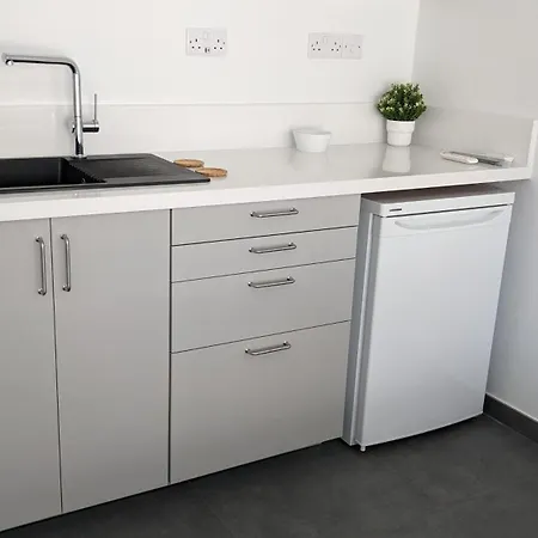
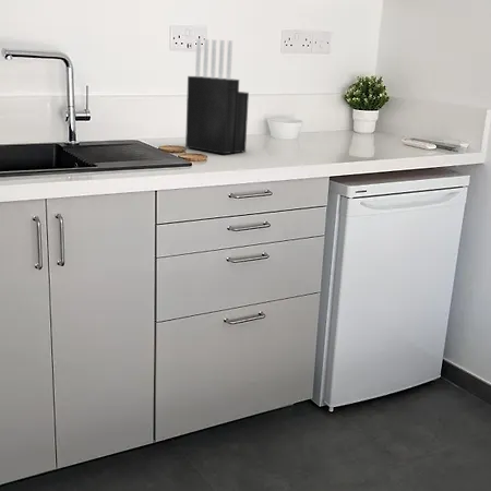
+ knife block [184,38,250,155]
